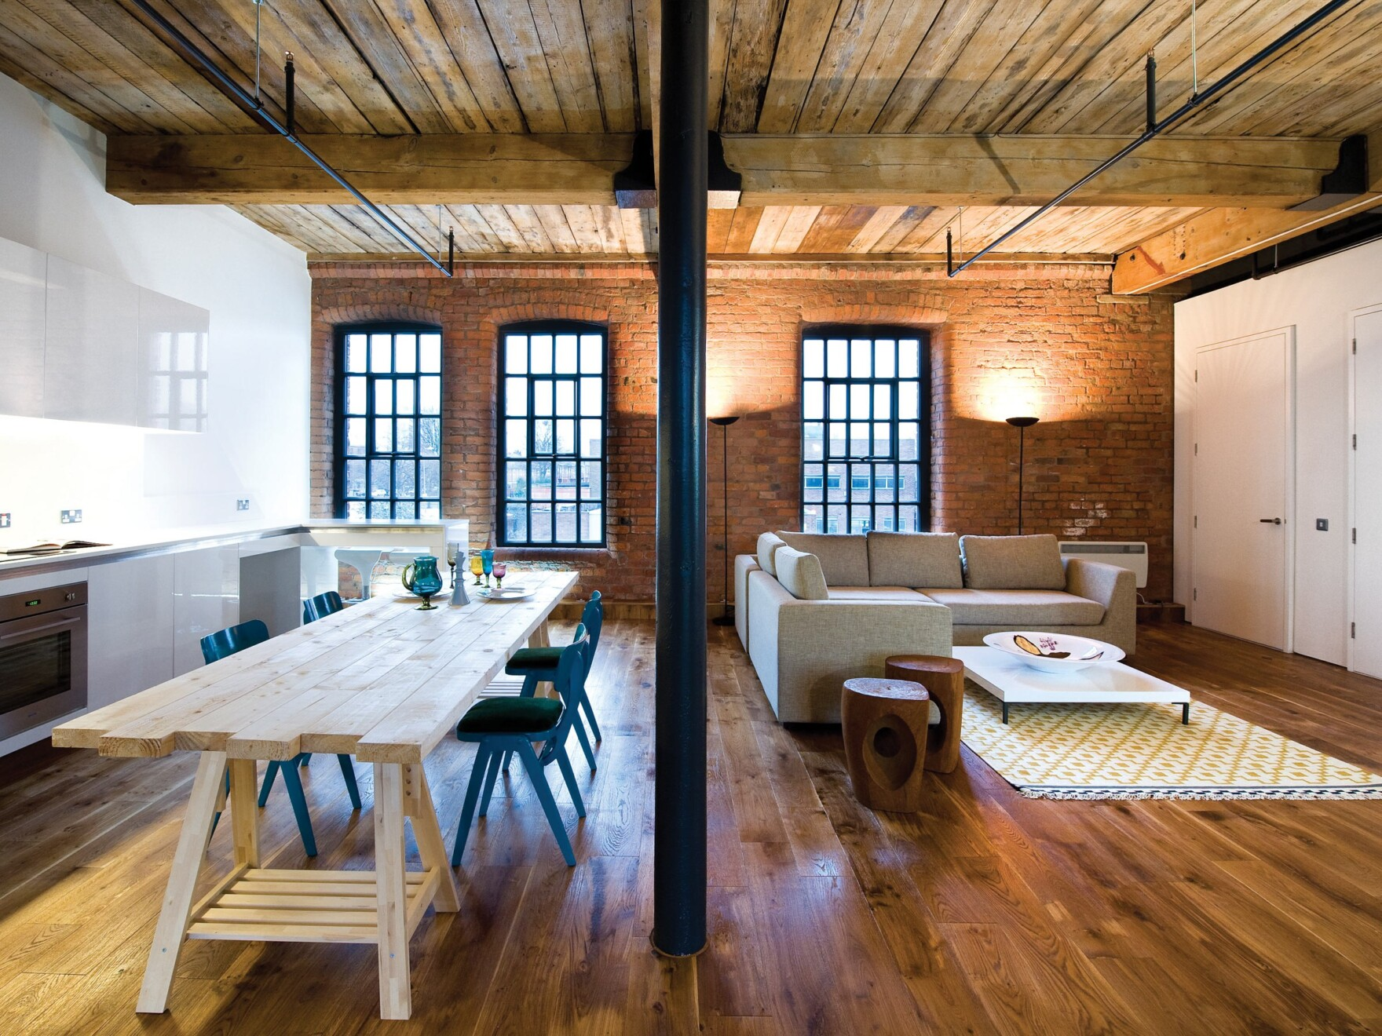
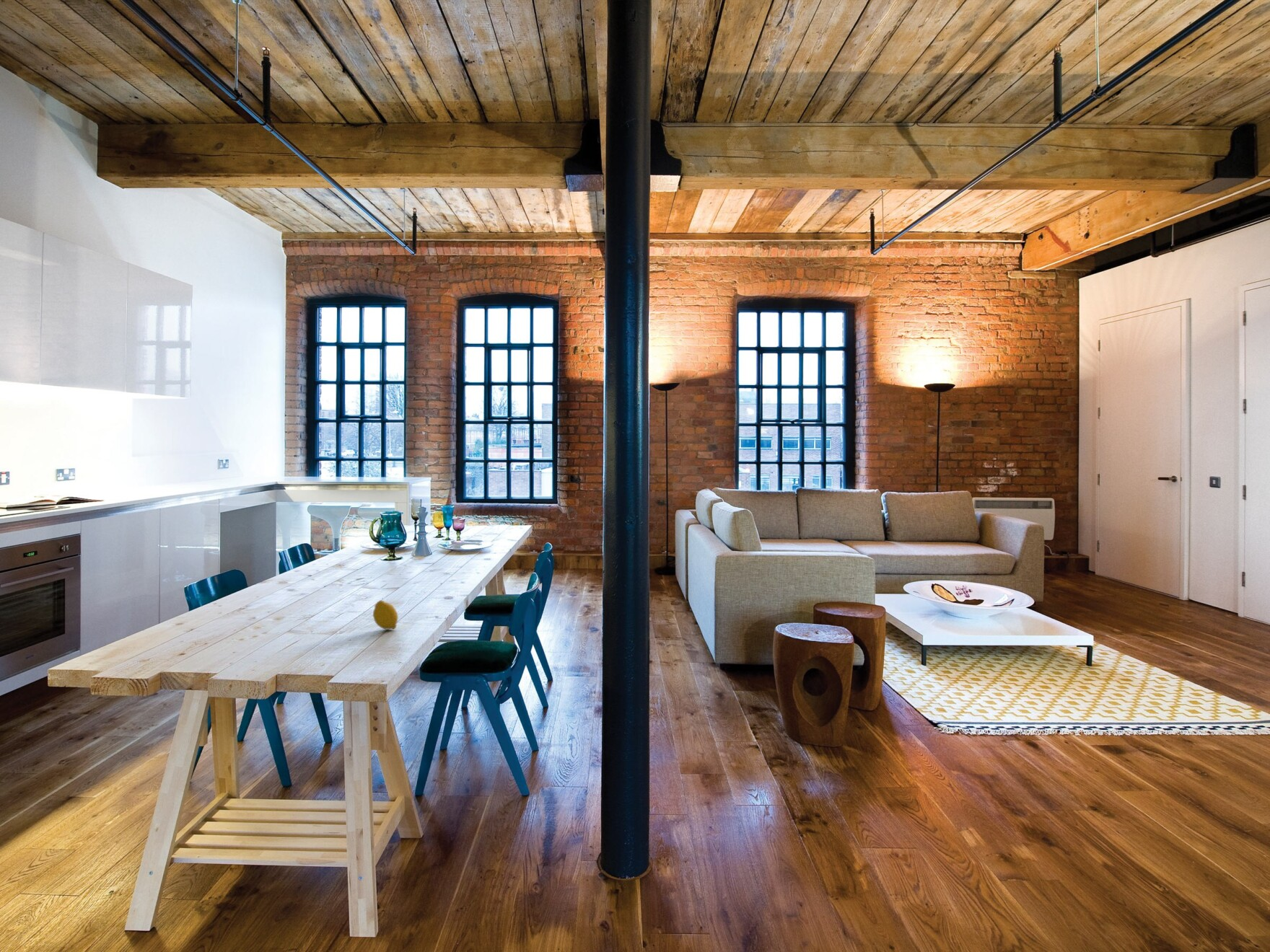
+ fruit [372,599,399,630]
